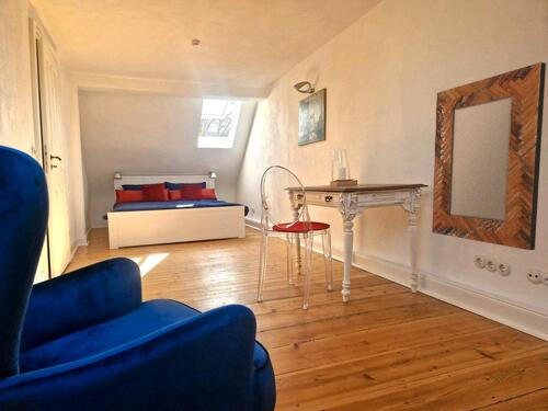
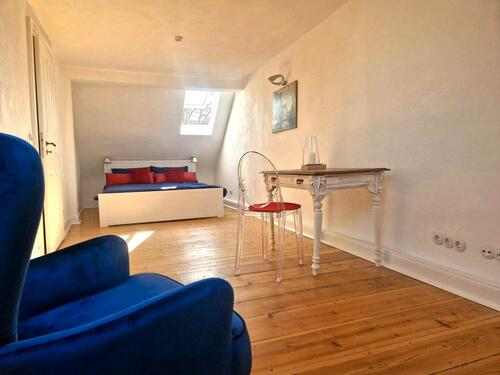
- home mirror [431,61,547,251]
